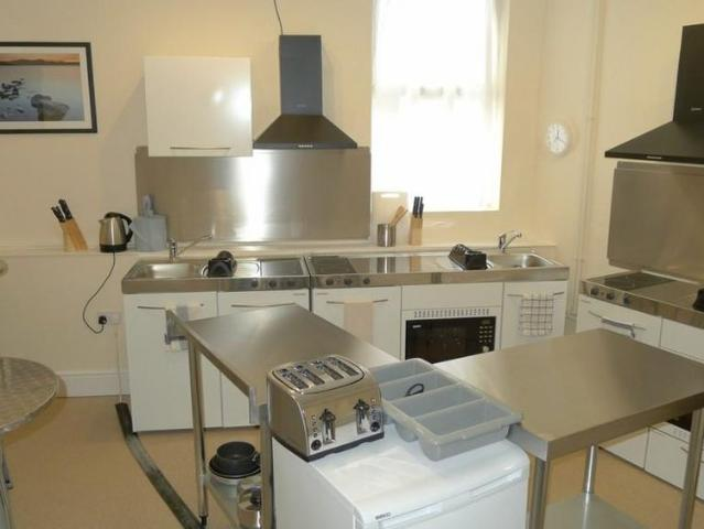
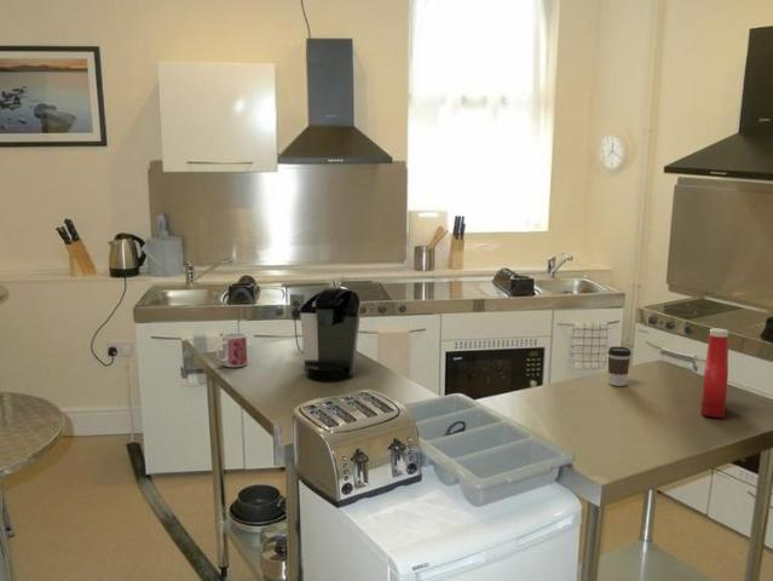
+ coffee cup [606,345,633,387]
+ soap bottle [700,327,729,419]
+ mug [215,332,248,368]
+ coffee maker [289,284,362,380]
